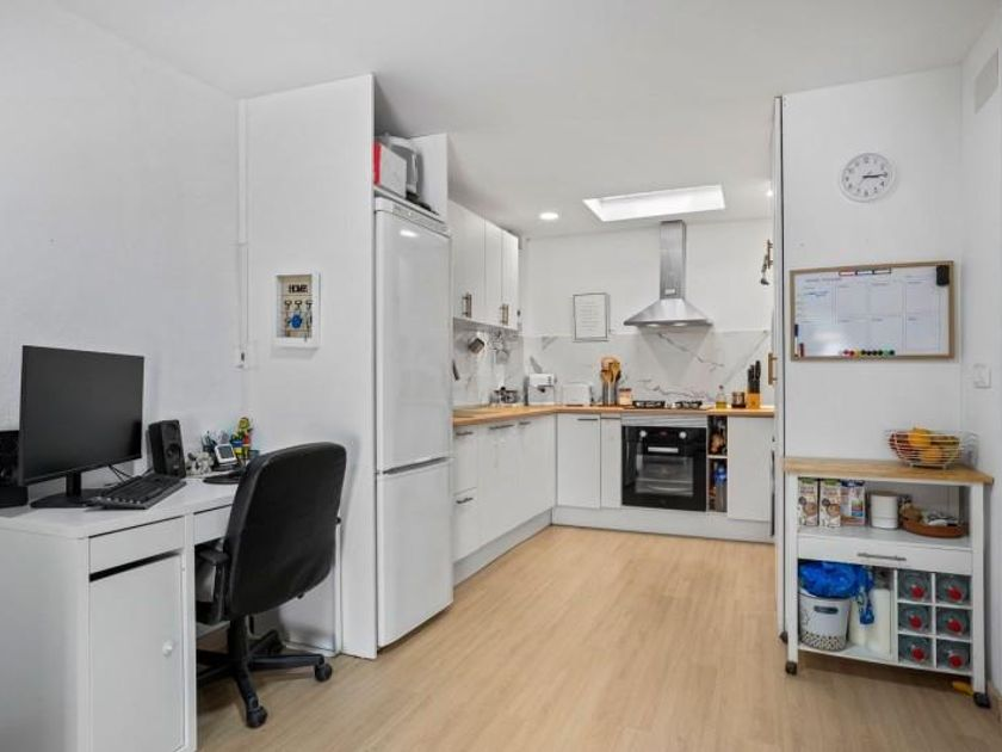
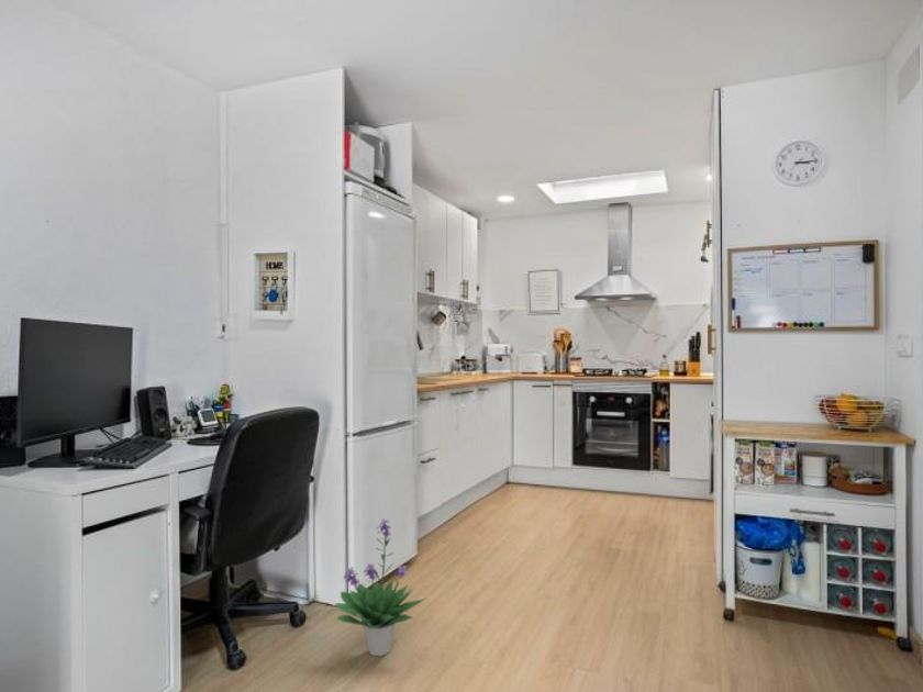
+ potted plant [334,517,427,657]
